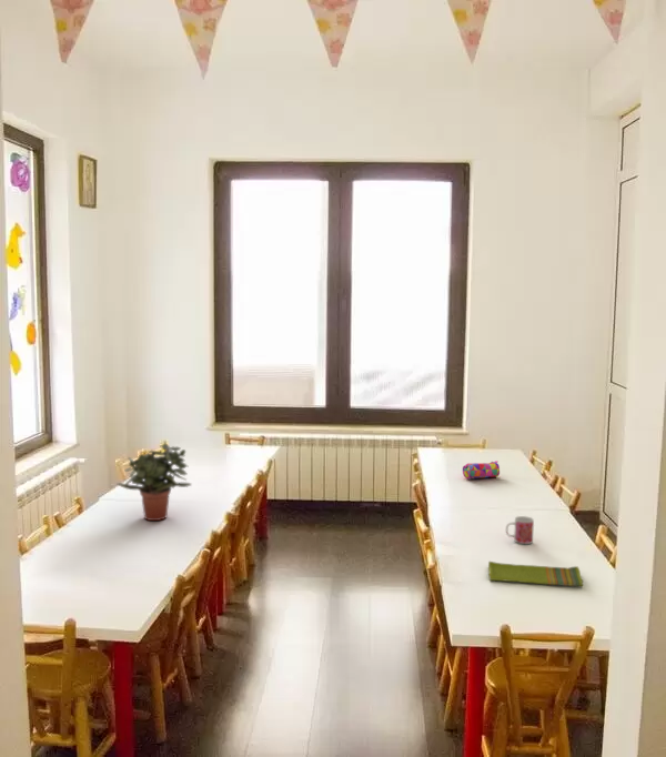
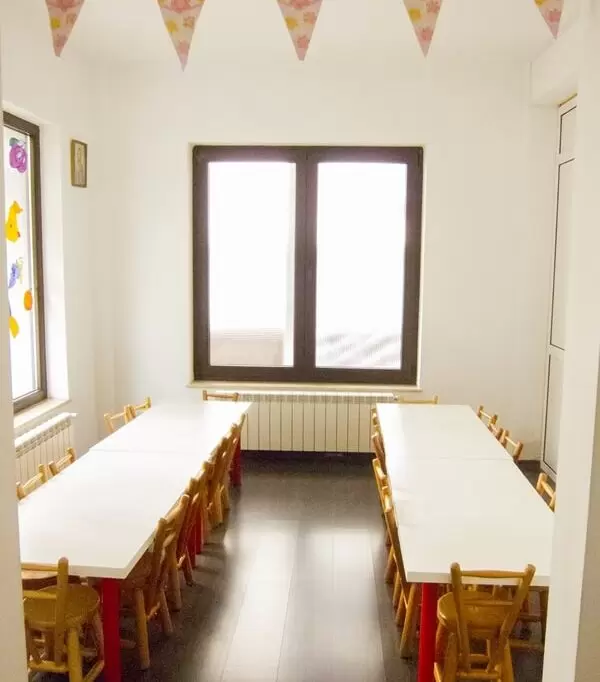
- pencil case [462,460,501,480]
- dish towel [487,561,584,587]
- mug [505,515,535,545]
- potted plant [117,443,193,522]
